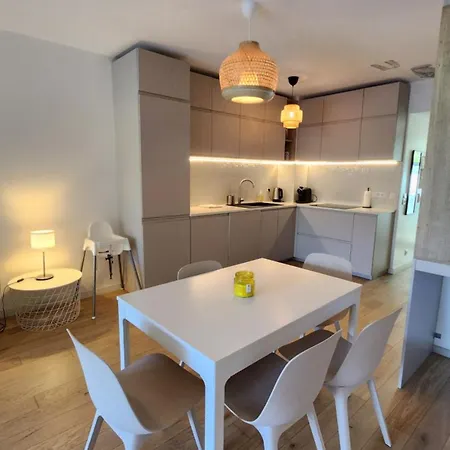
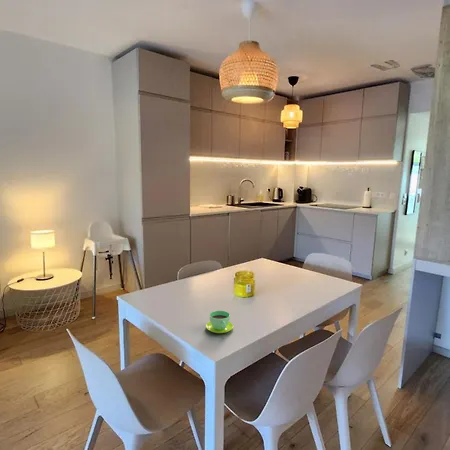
+ cup [205,310,234,334]
